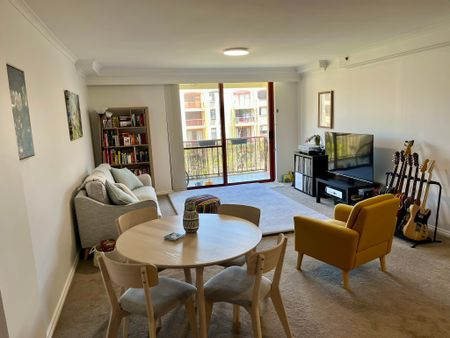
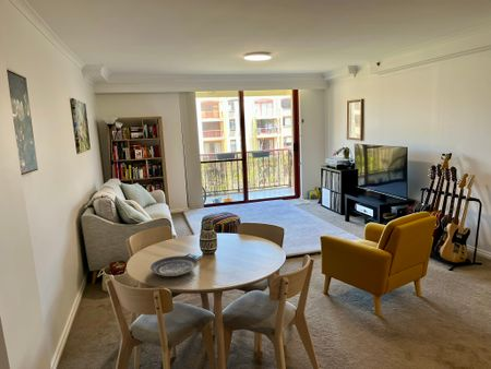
+ plate [149,254,200,277]
